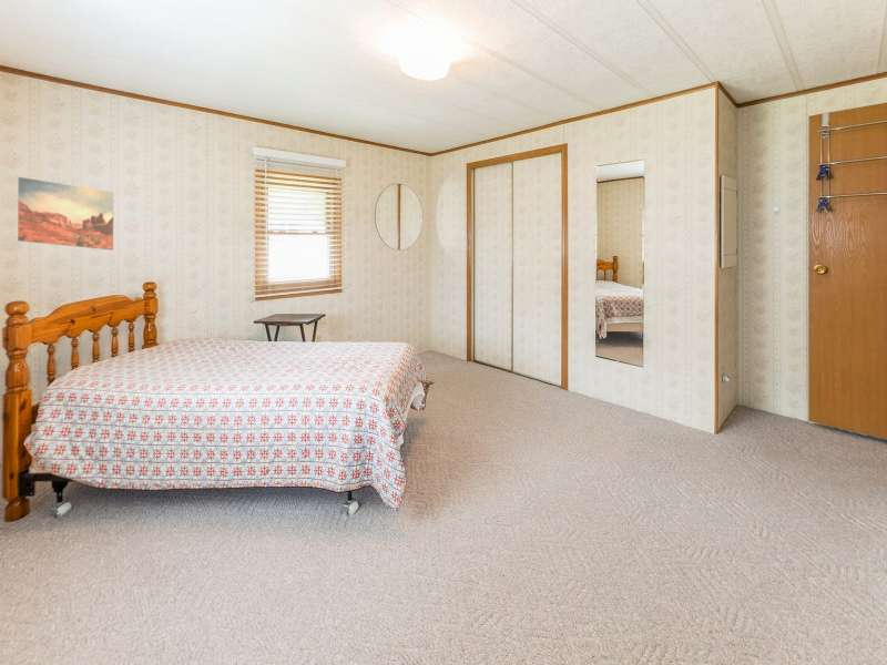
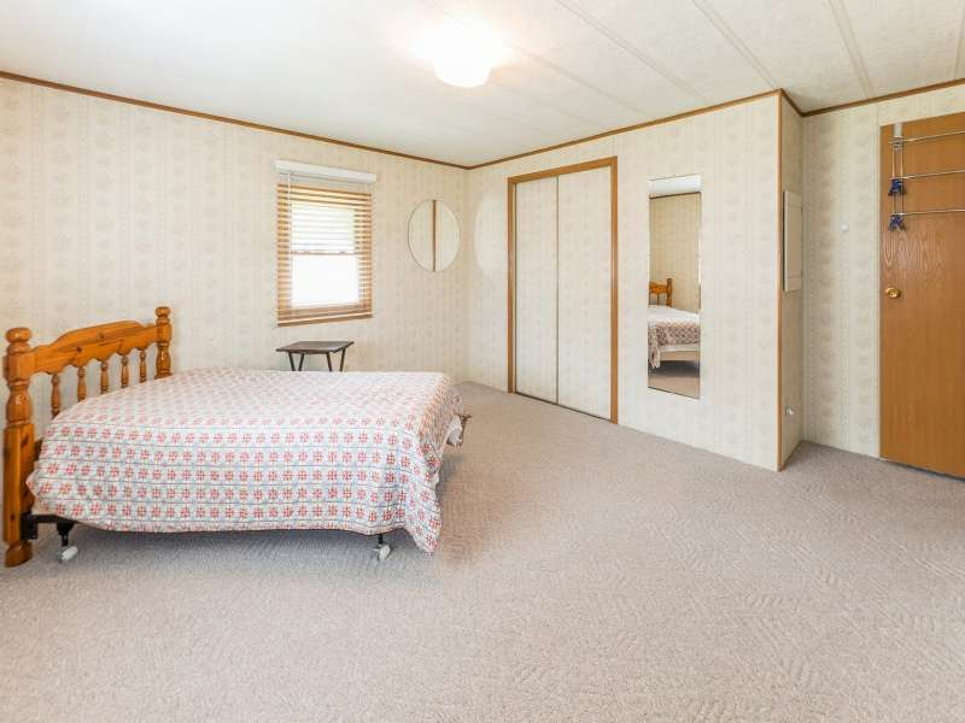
- wall art [17,176,114,252]
